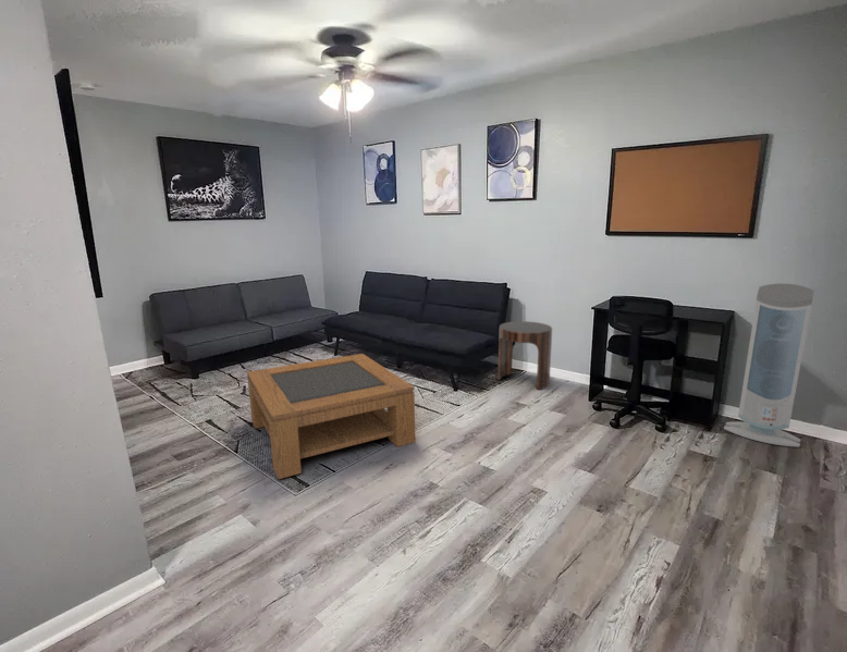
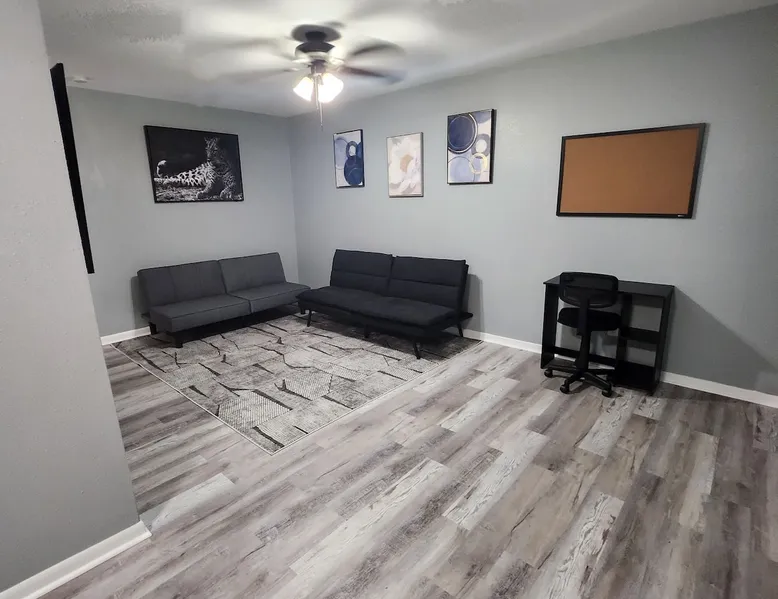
- air purifier [723,283,815,448]
- side table [496,320,553,391]
- coffee table [246,353,416,480]
